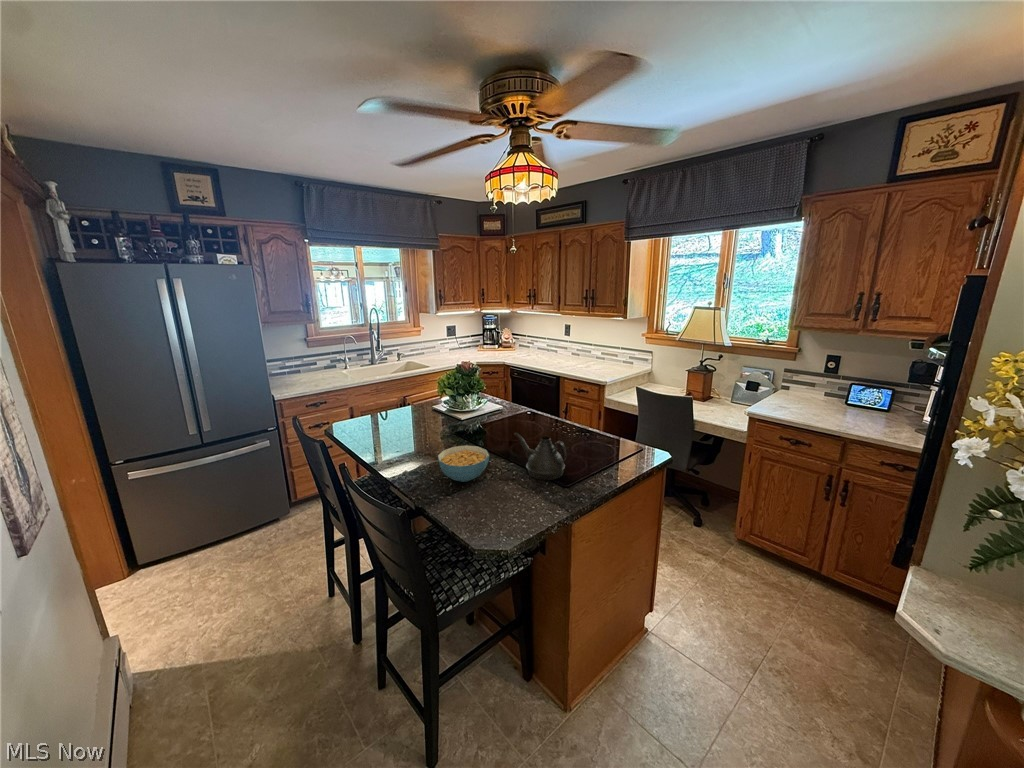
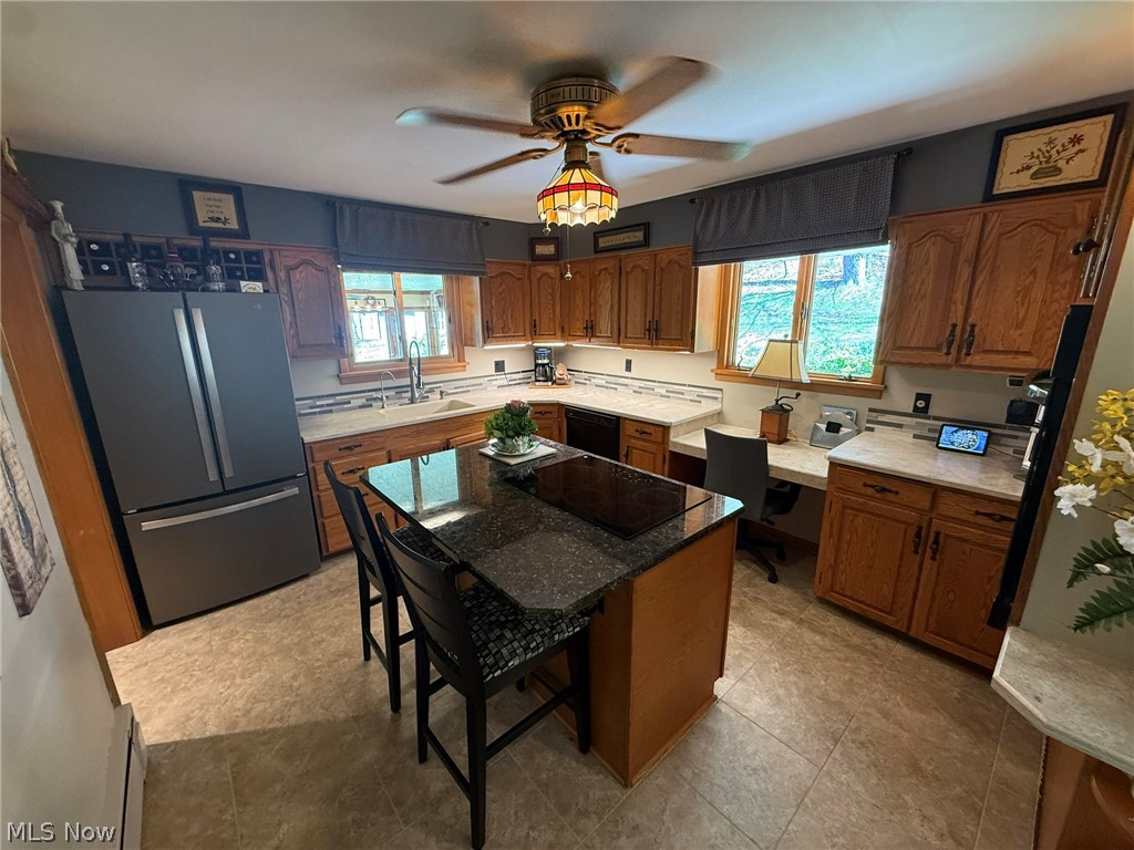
- teapot [513,432,568,481]
- cereal bowl [437,444,490,483]
